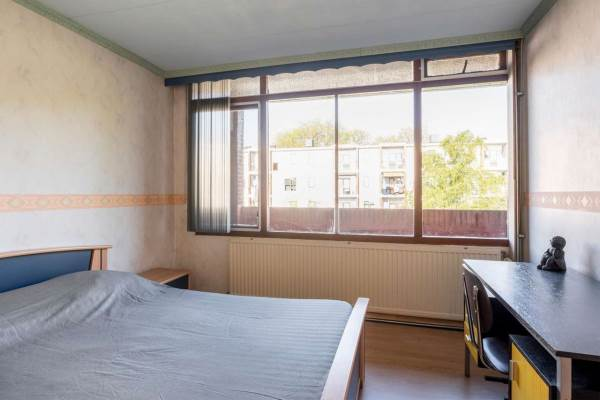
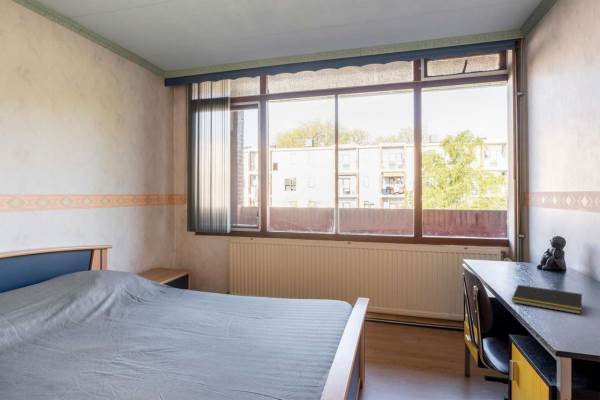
+ notepad [511,284,583,315]
